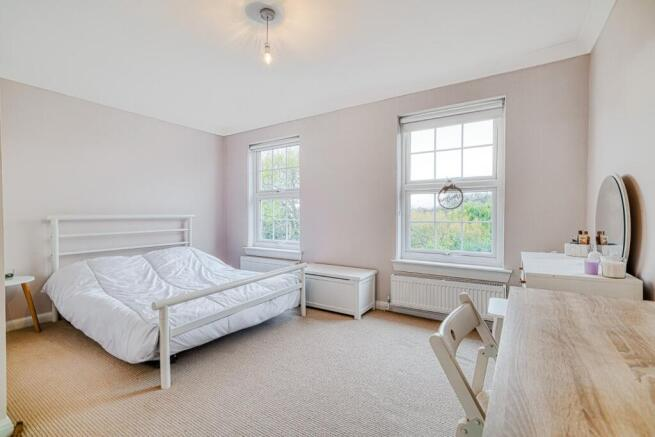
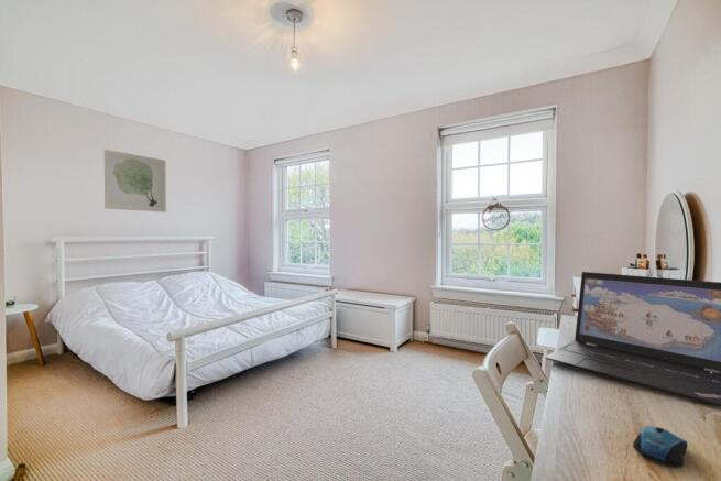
+ laptop [544,271,721,407]
+ wall art [103,149,167,214]
+ computer mouse [632,425,689,468]
